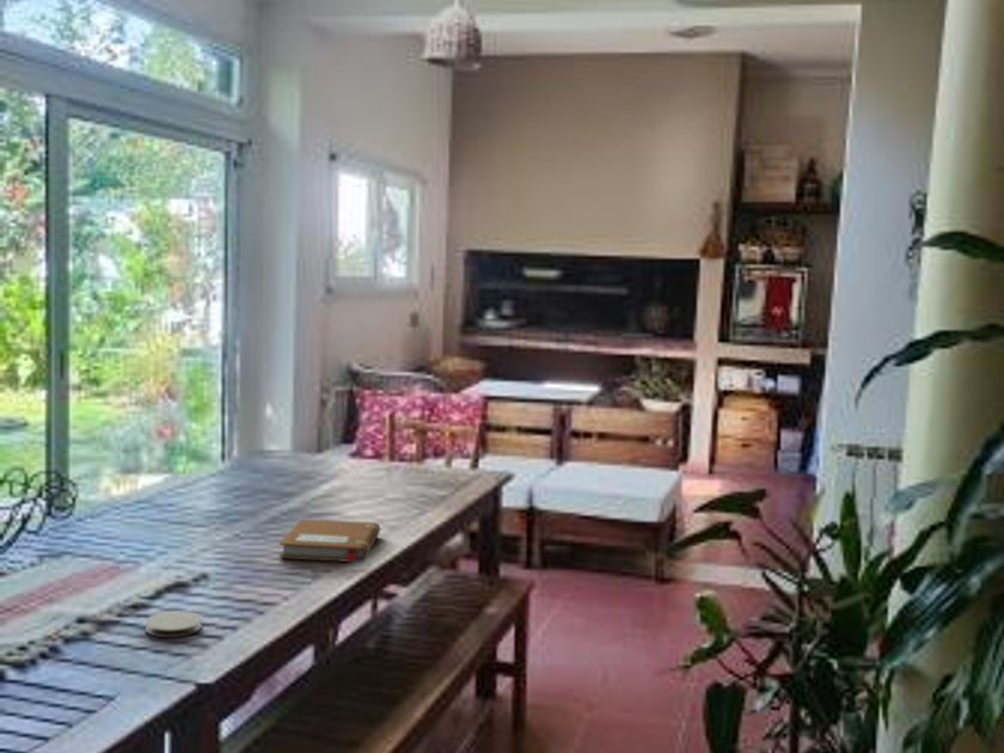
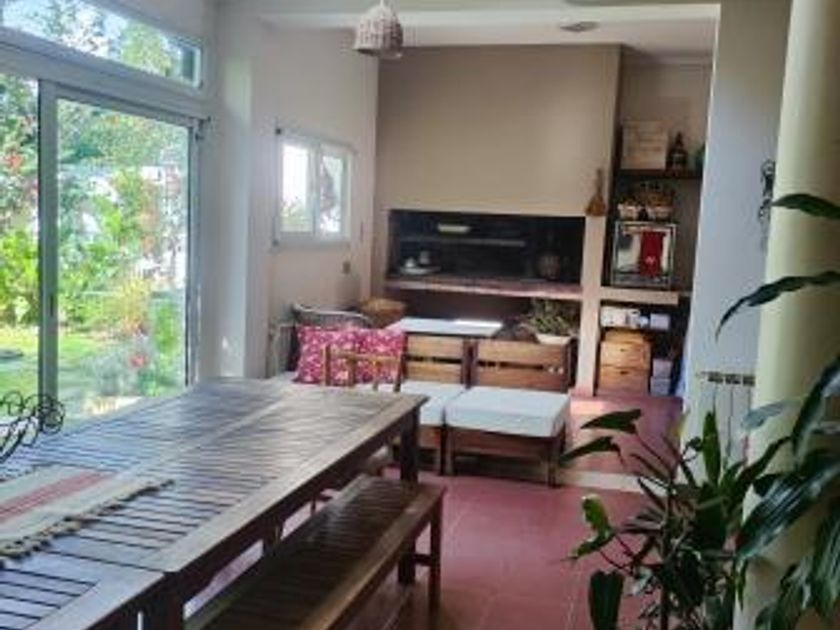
- coaster [145,610,203,638]
- notebook [277,518,381,563]
